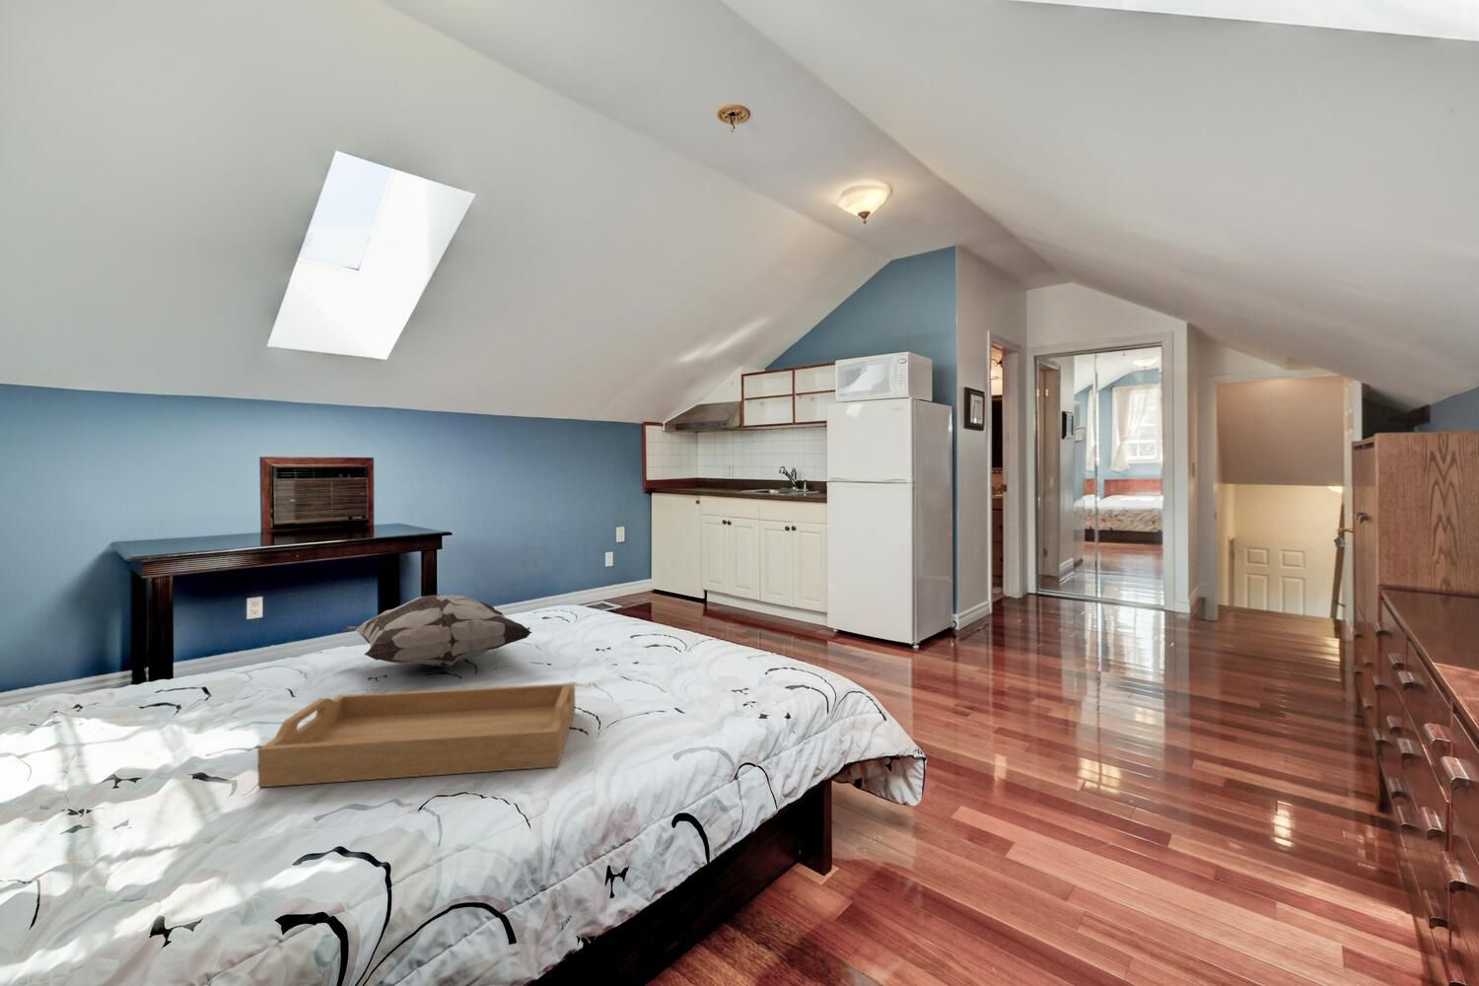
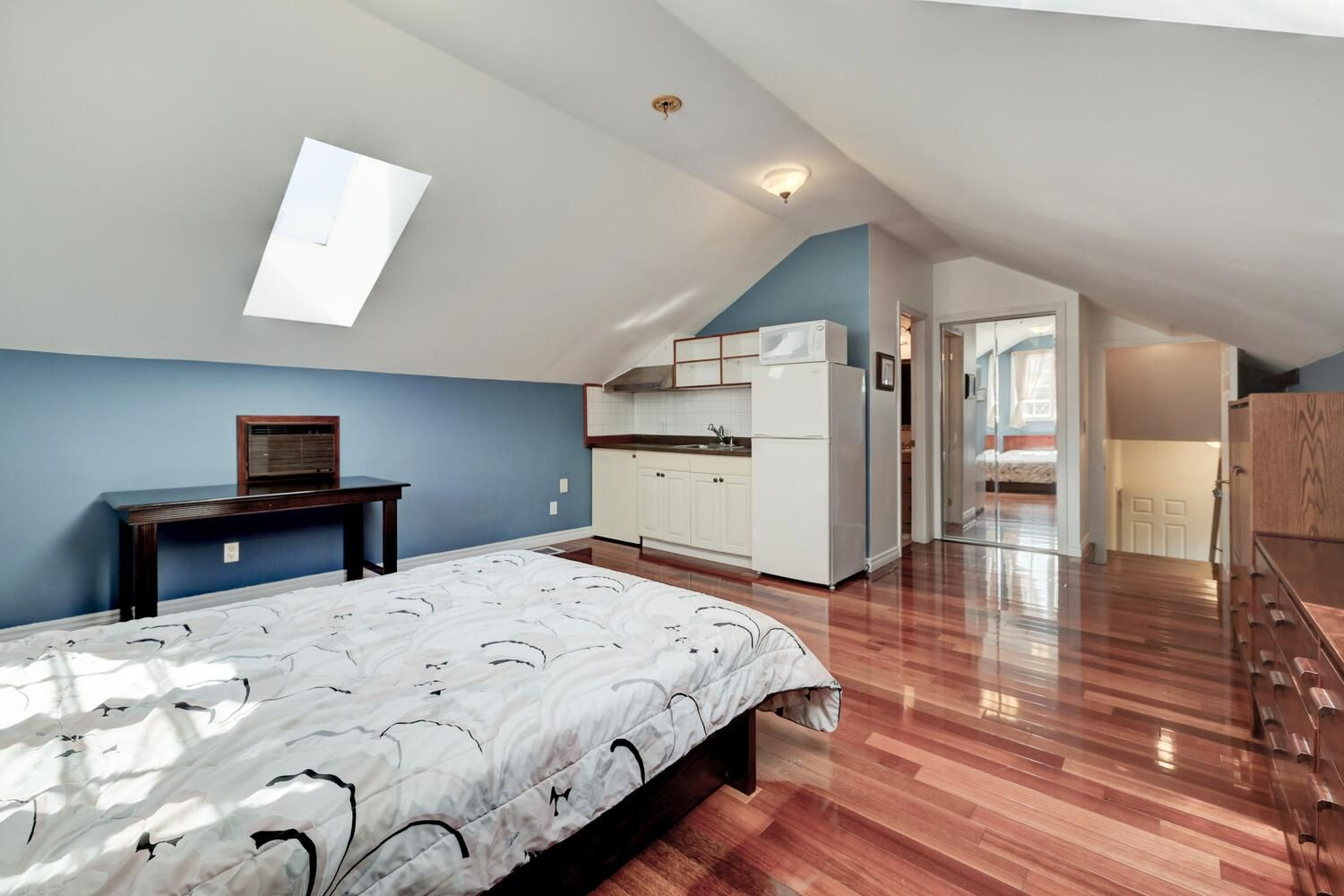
- decorative pillow [341,593,534,668]
- serving tray [256,682,576,789]
